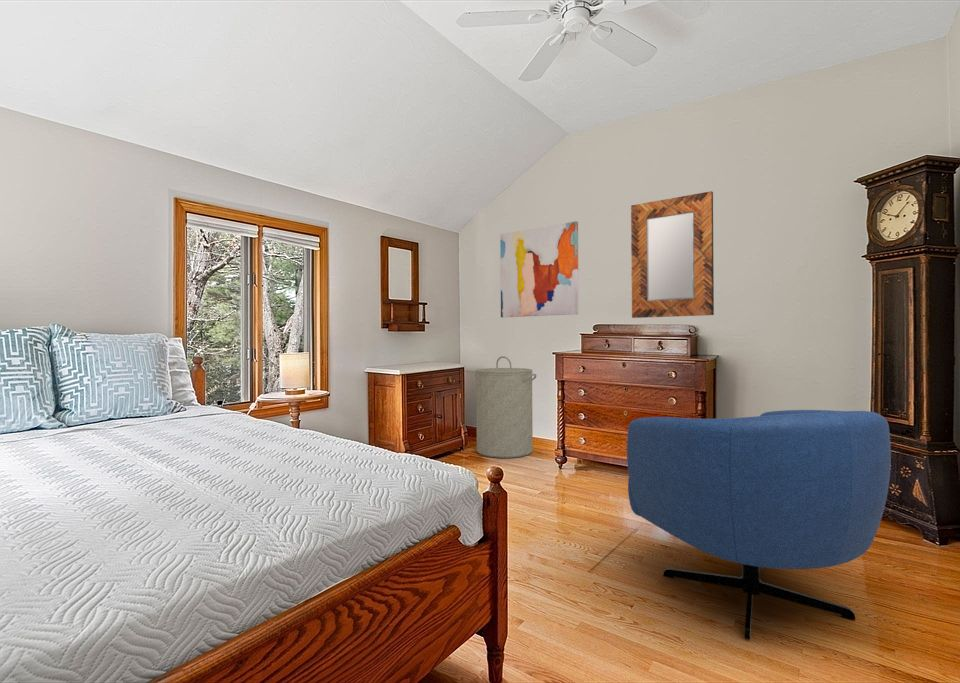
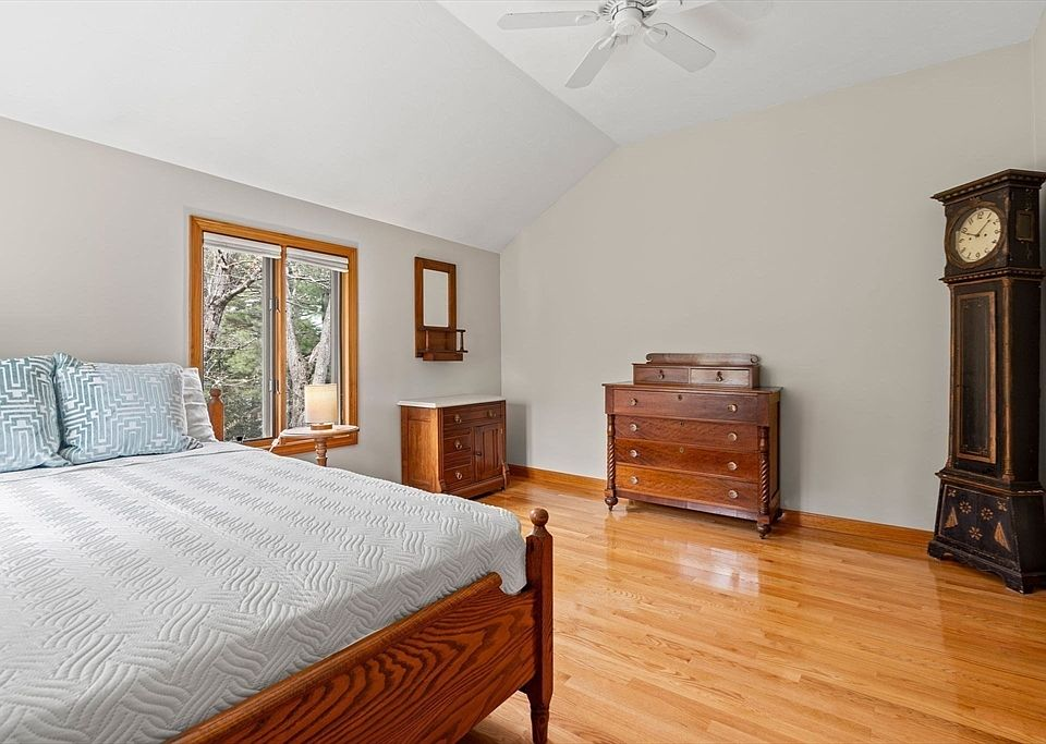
- laundry hamper [474,355,537,459]
- armchair [626,409,892,640]
- wall art [499,220,580,318]
- home mirror [630,190,715,319]
